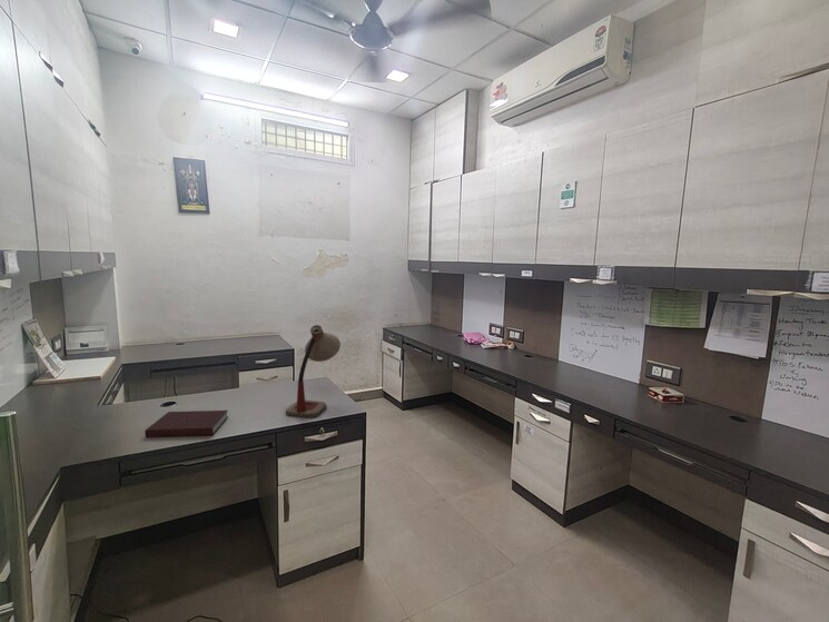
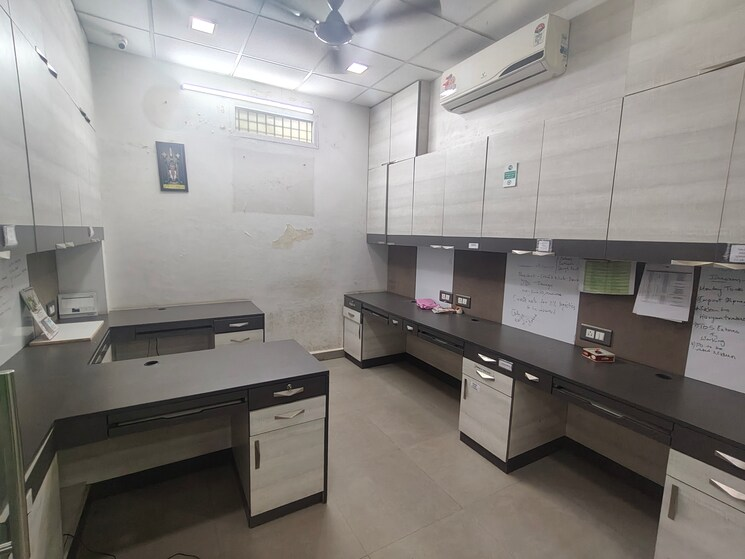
- desk lamp [285,324,342,418]
- notebook [144,409,229,438]
